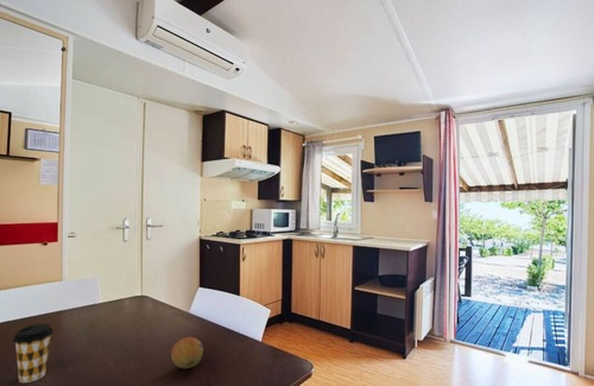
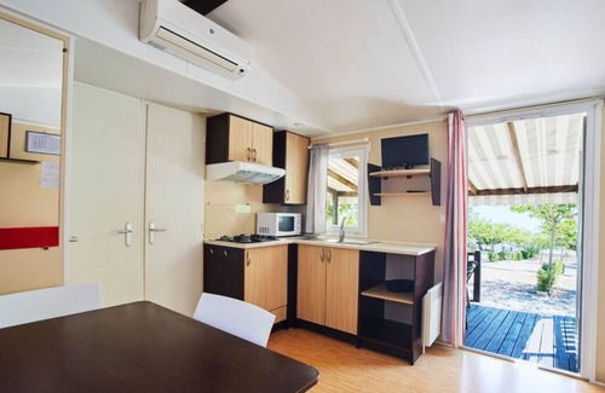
- coffee cup [12,323,55,384]
- fruit [170,336,204,369]
